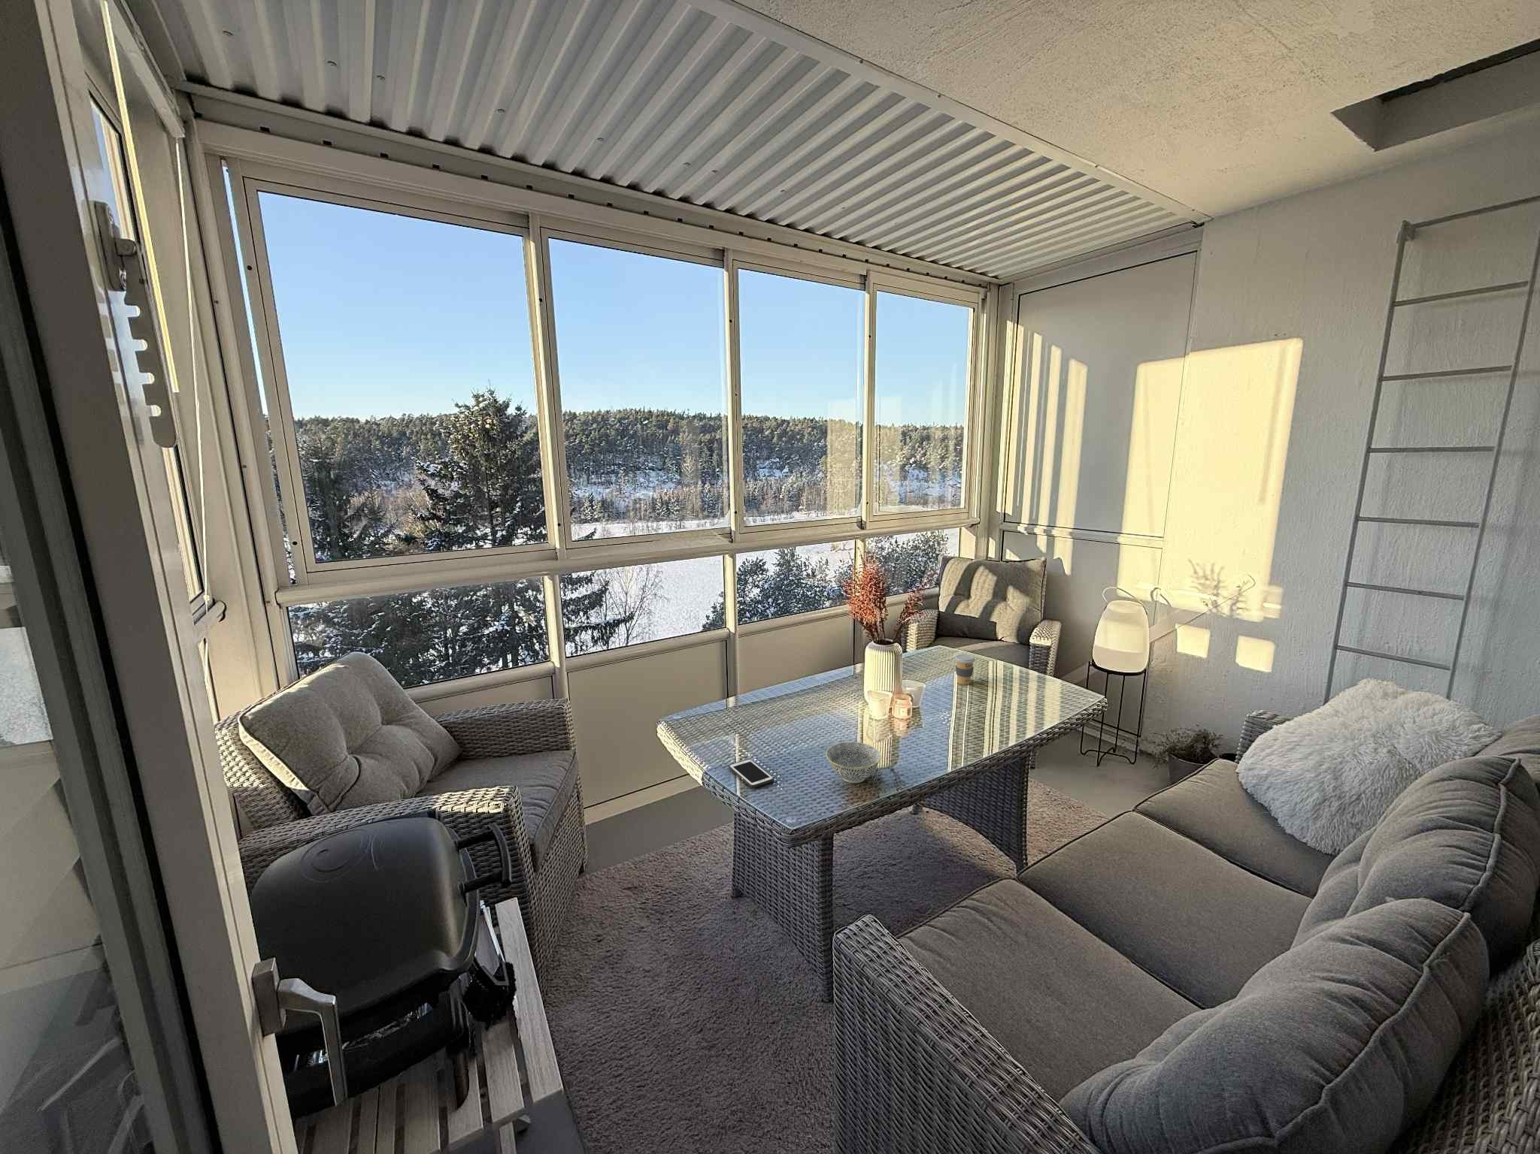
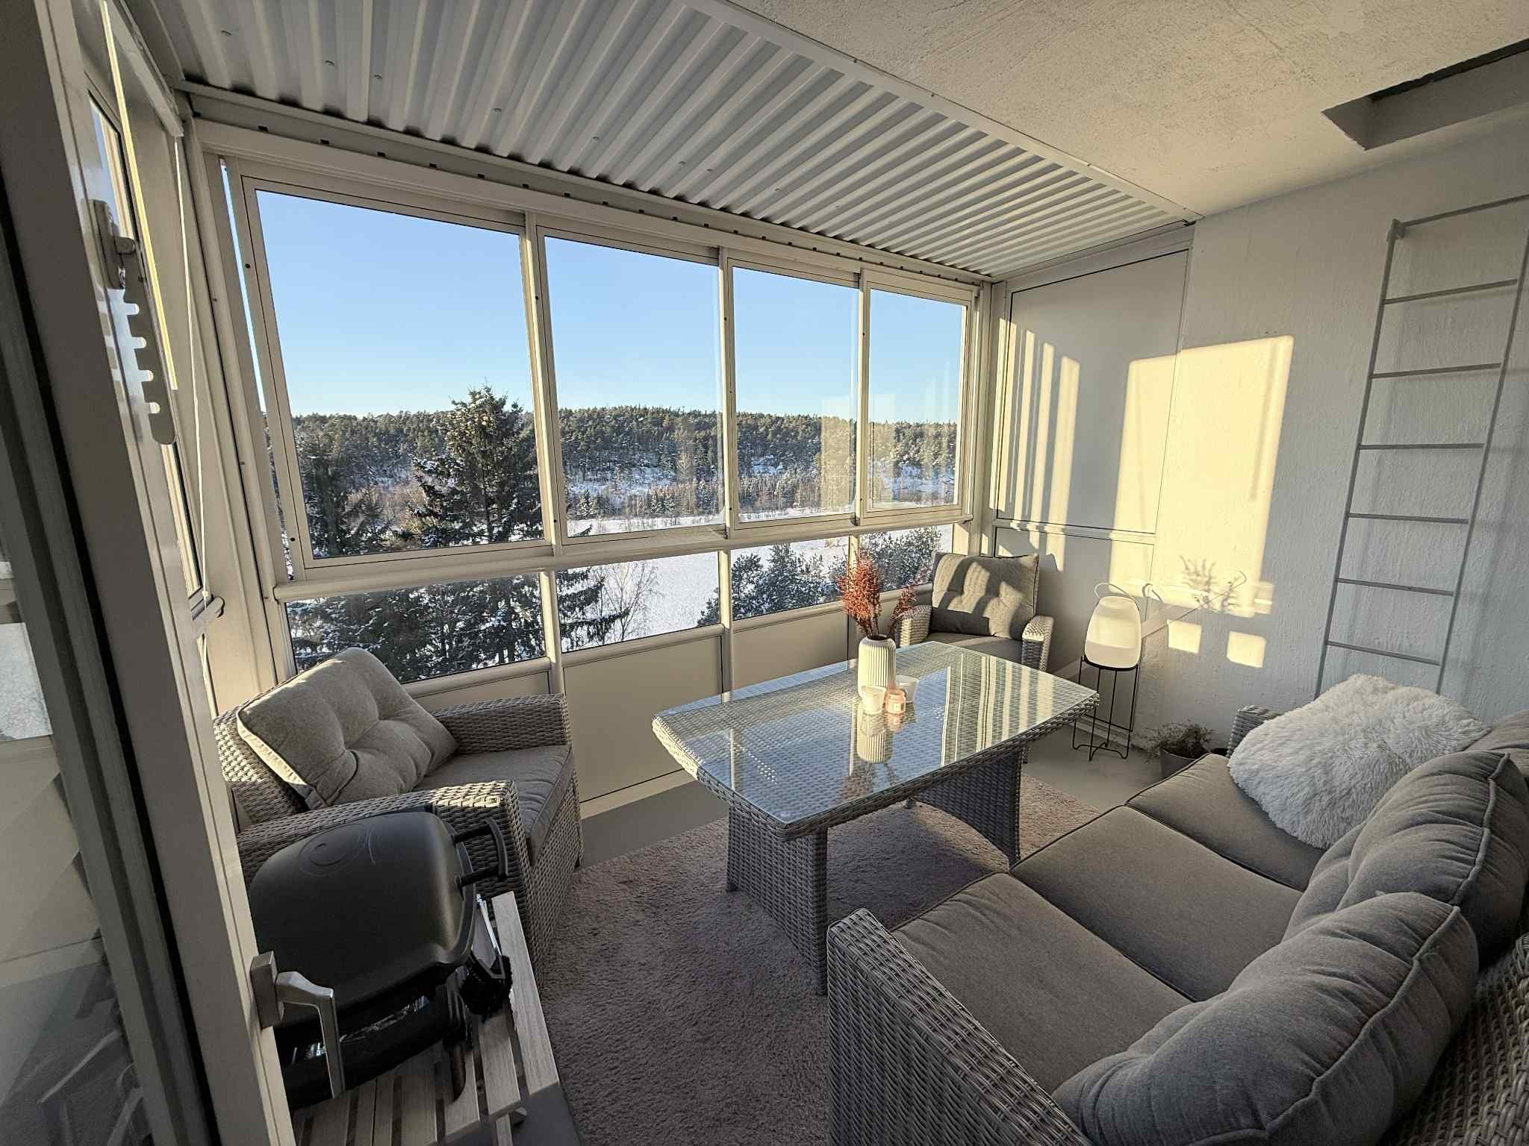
- bowl [826,741,882,783]
- cell phone [728,758,775,788]
- coffee cup [953,653,976,685]
